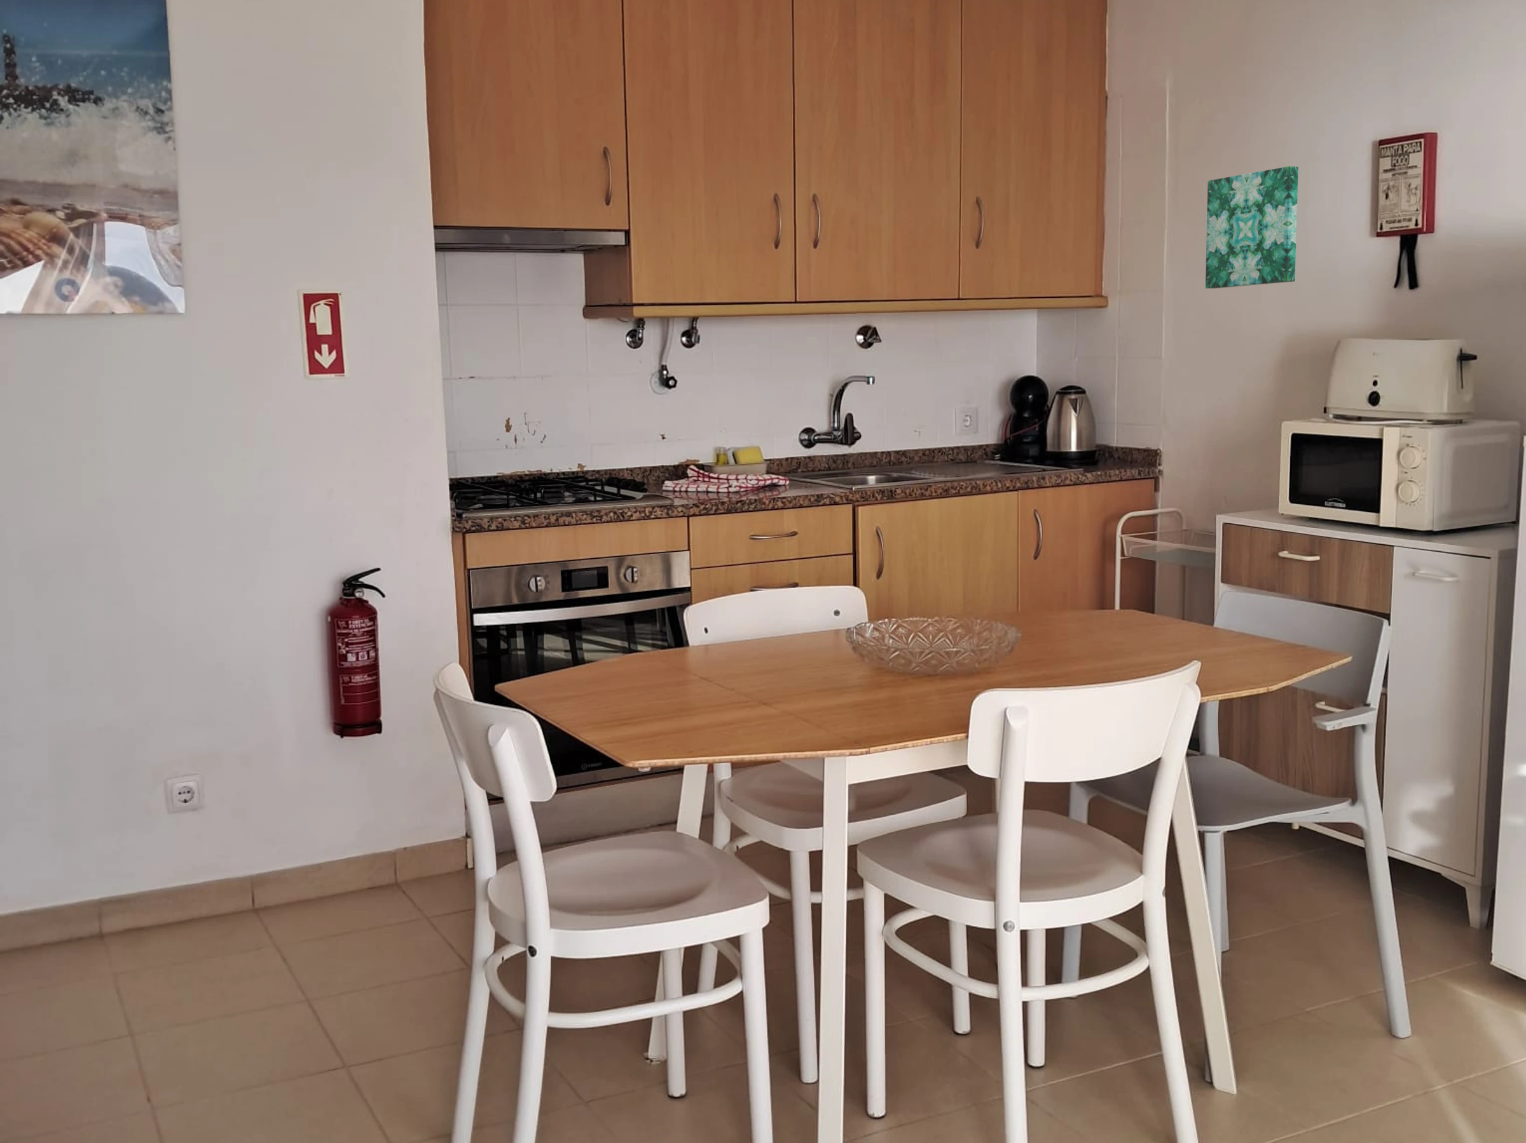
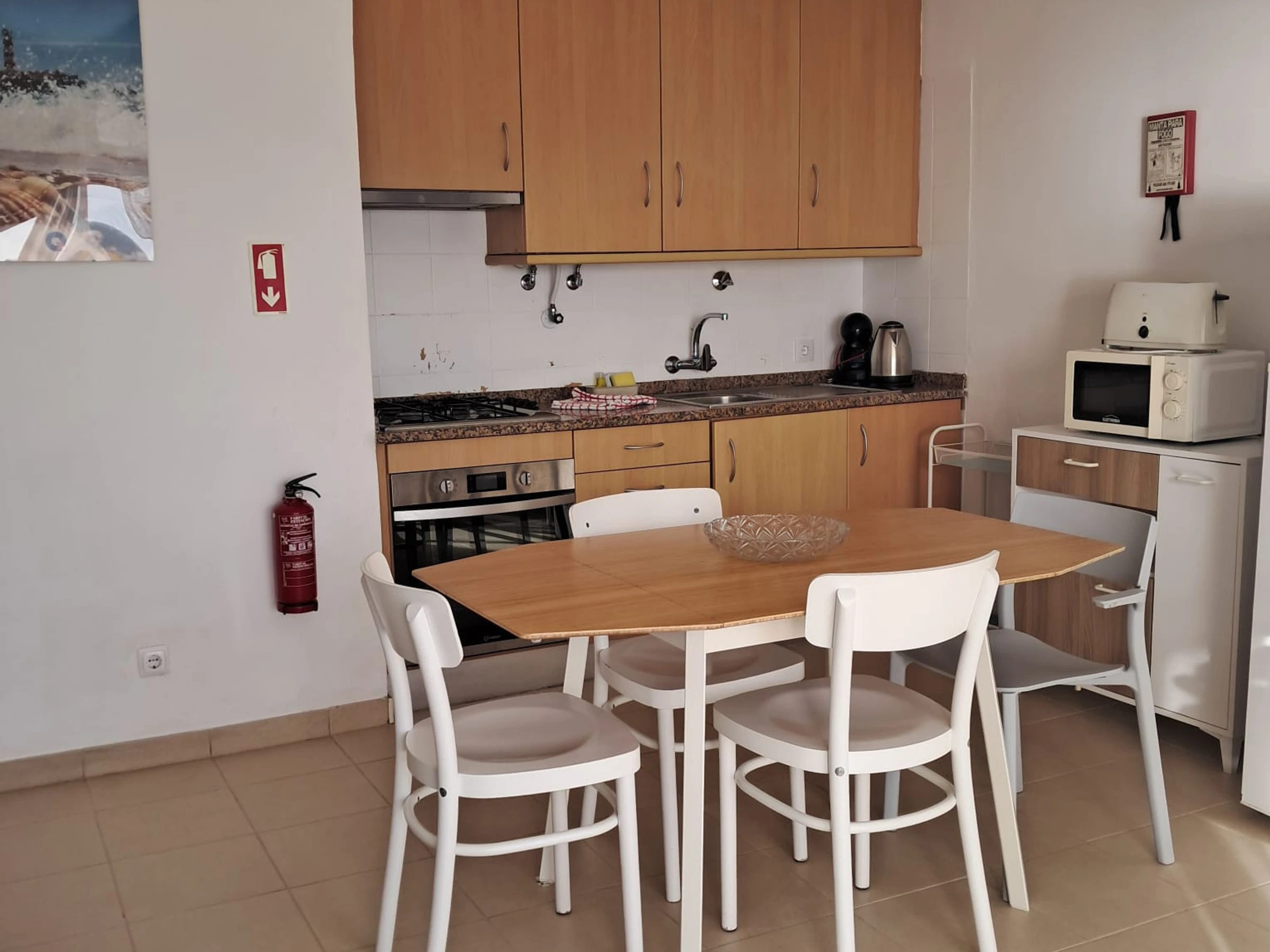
- wall art [1205,166,1299,289]
